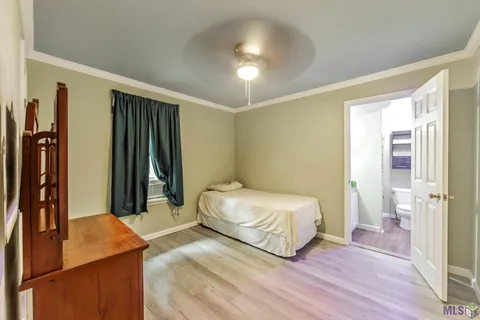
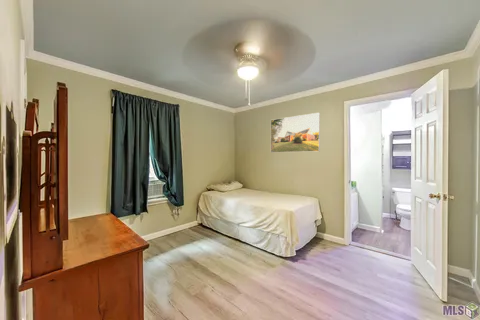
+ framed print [270,112,321,154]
